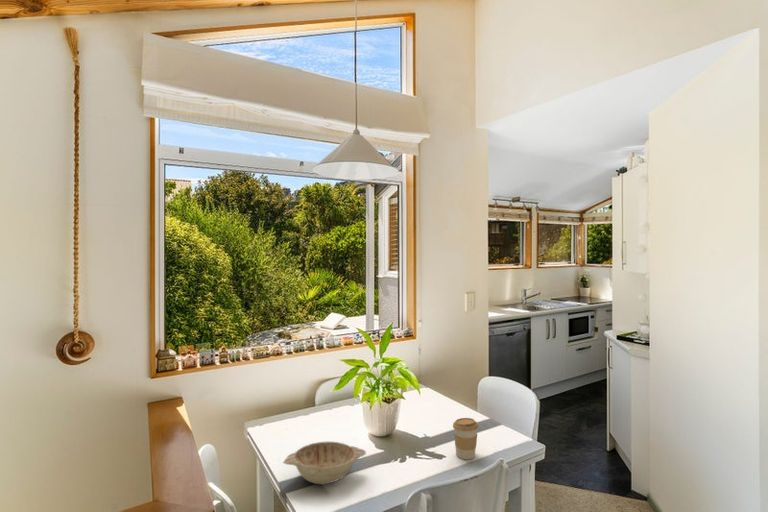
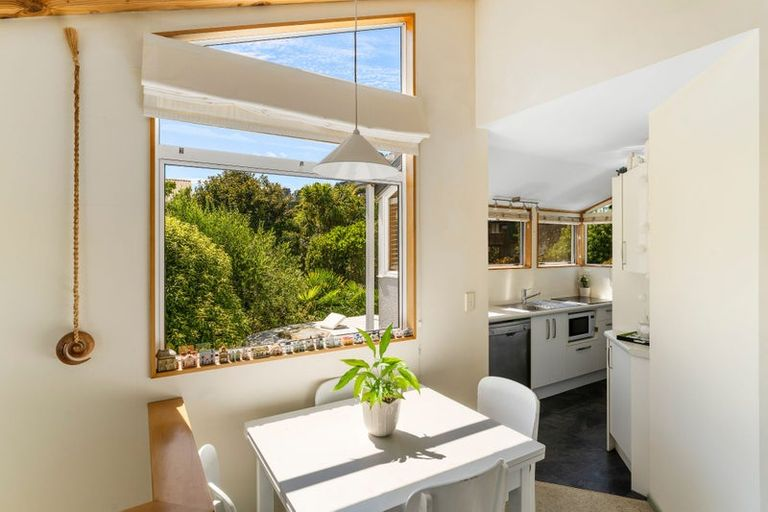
- decorative bowl [282,441,367,485]
- coffee cup [452,417,479,460]
